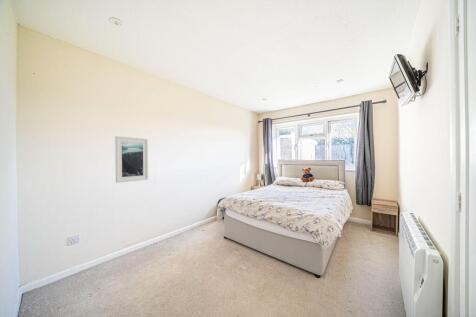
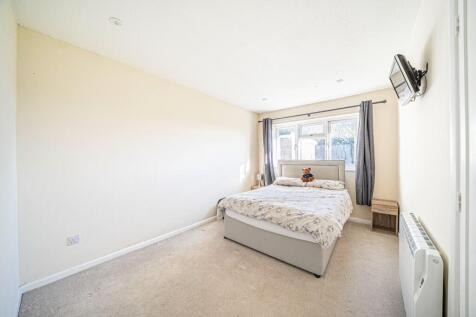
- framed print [114,135,149,184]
